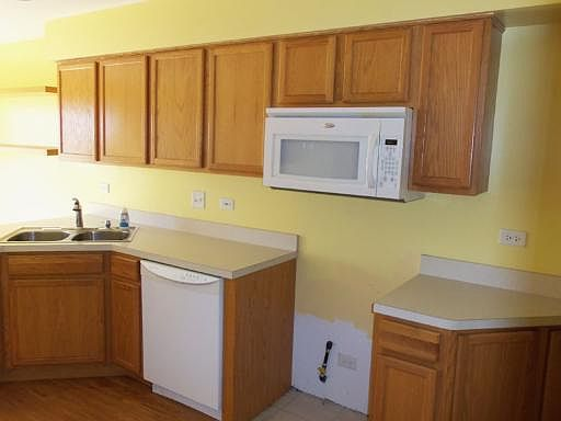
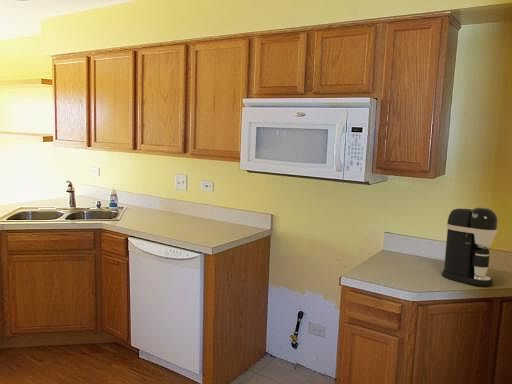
+ coffee maker [441,206,499,287]
